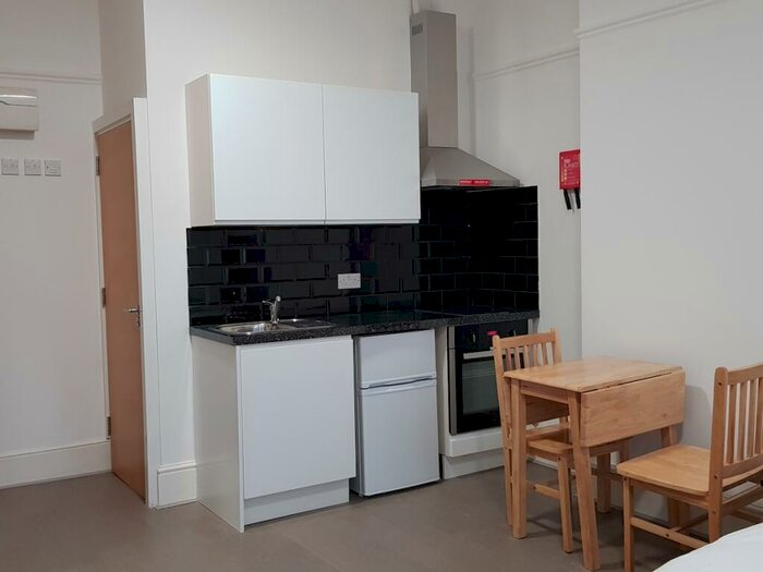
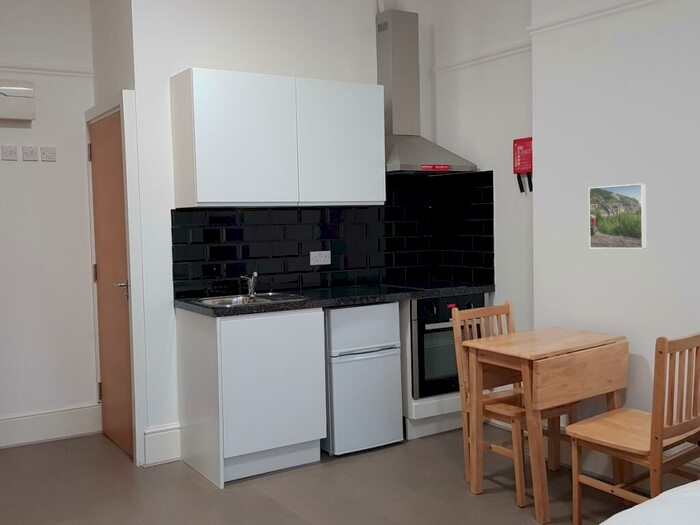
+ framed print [588,183,648,250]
